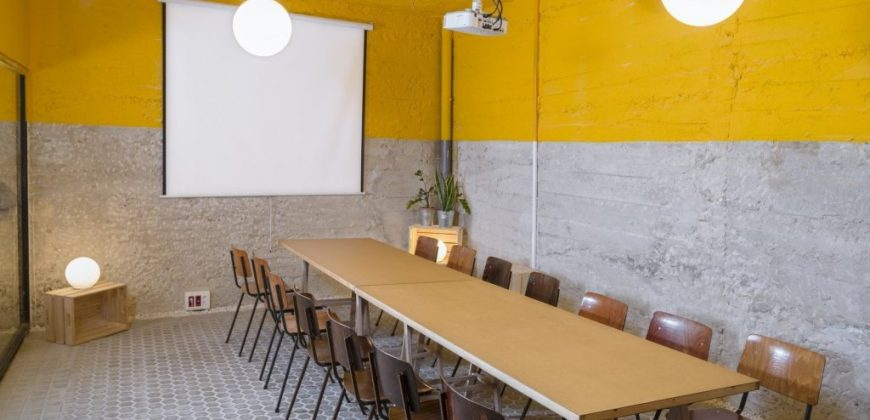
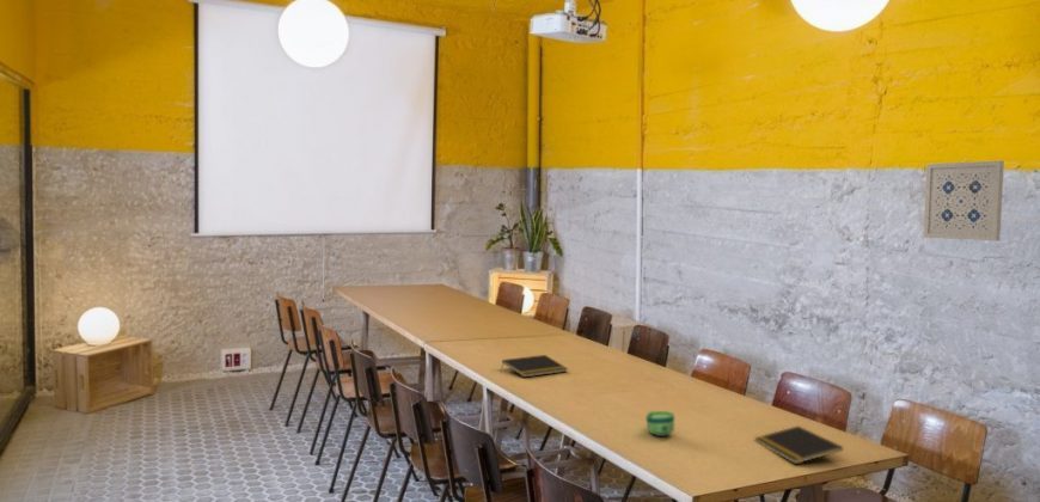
+ cup [644,410,675,437]
+ notepad [500,354,569,379]
+ notepad [753,424,844,465]
+ wall art [923,159,1005,241]
